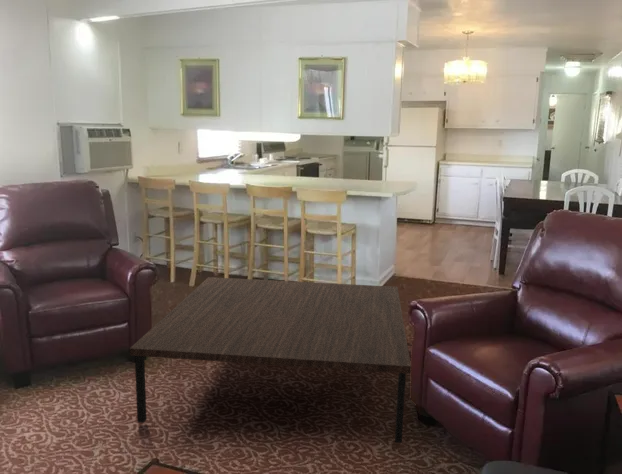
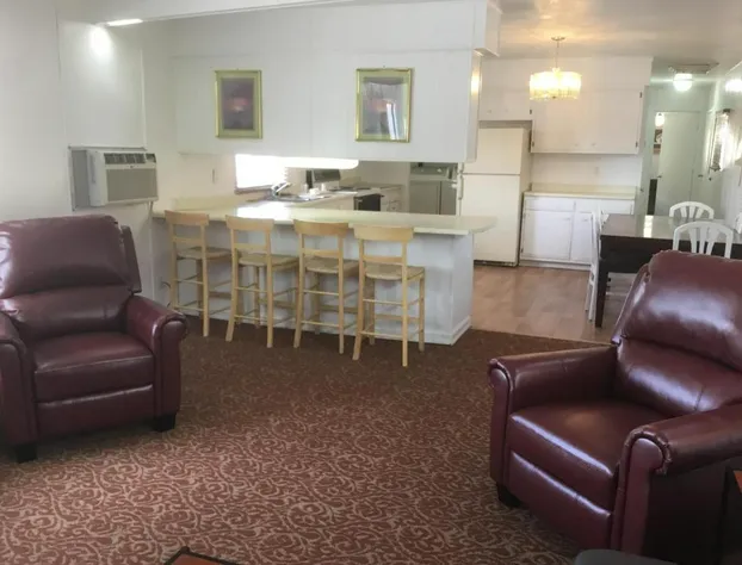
- coffee table [129,276,412,444]
